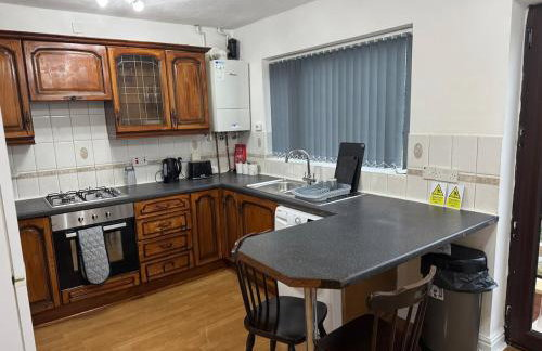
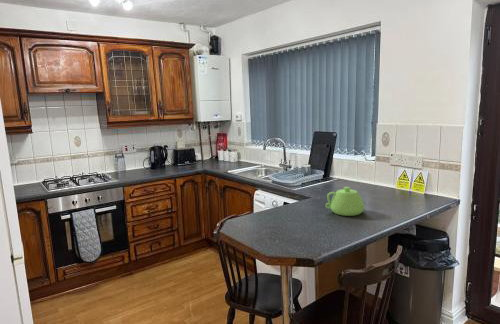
+ teapot [325,186,365,217]
